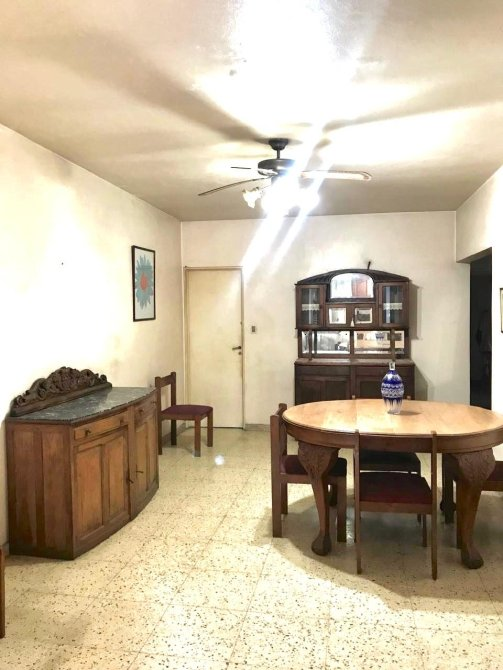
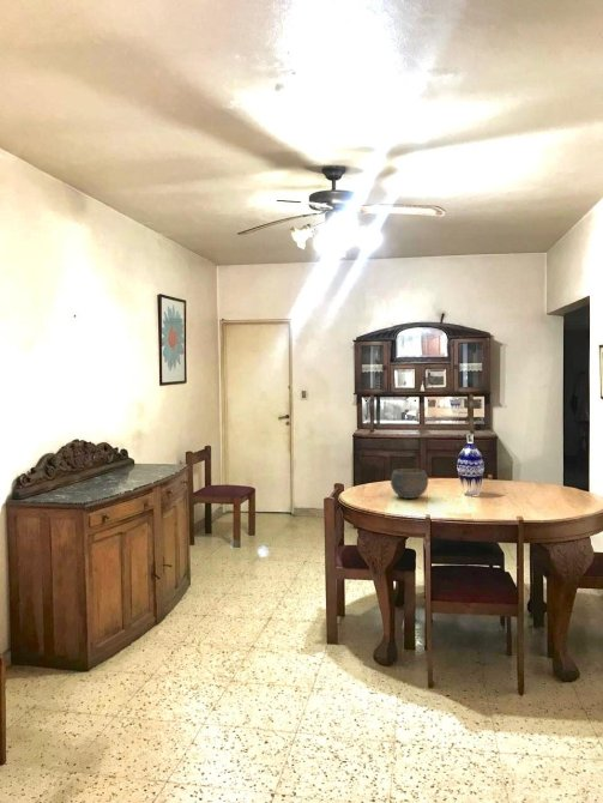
+ bowl [390,467,429,500]
